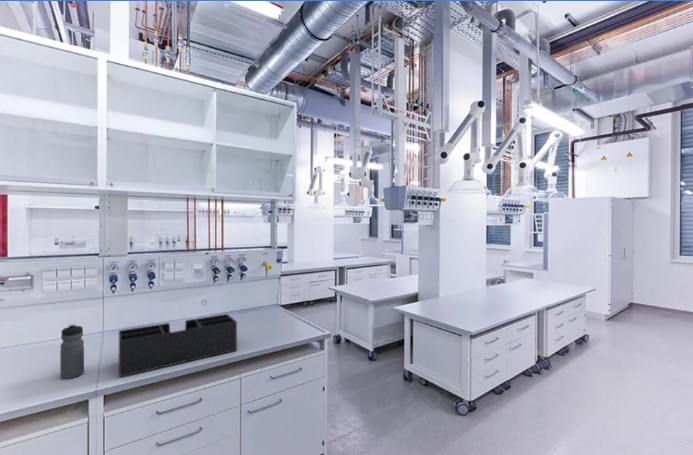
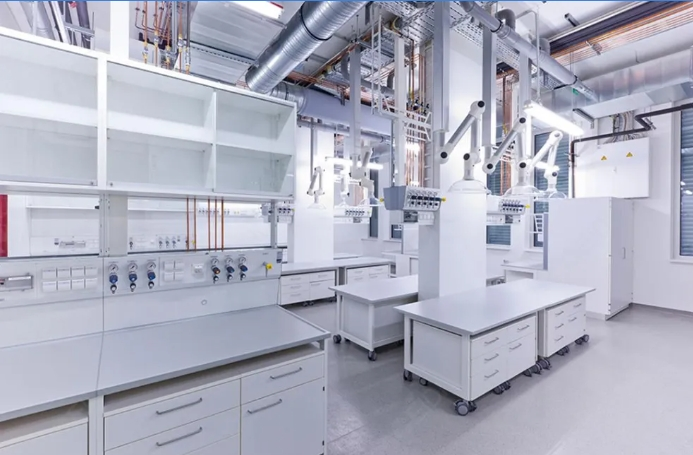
- desk organizer [118,313,238,378]
- water bottle [59,323,85,380]
